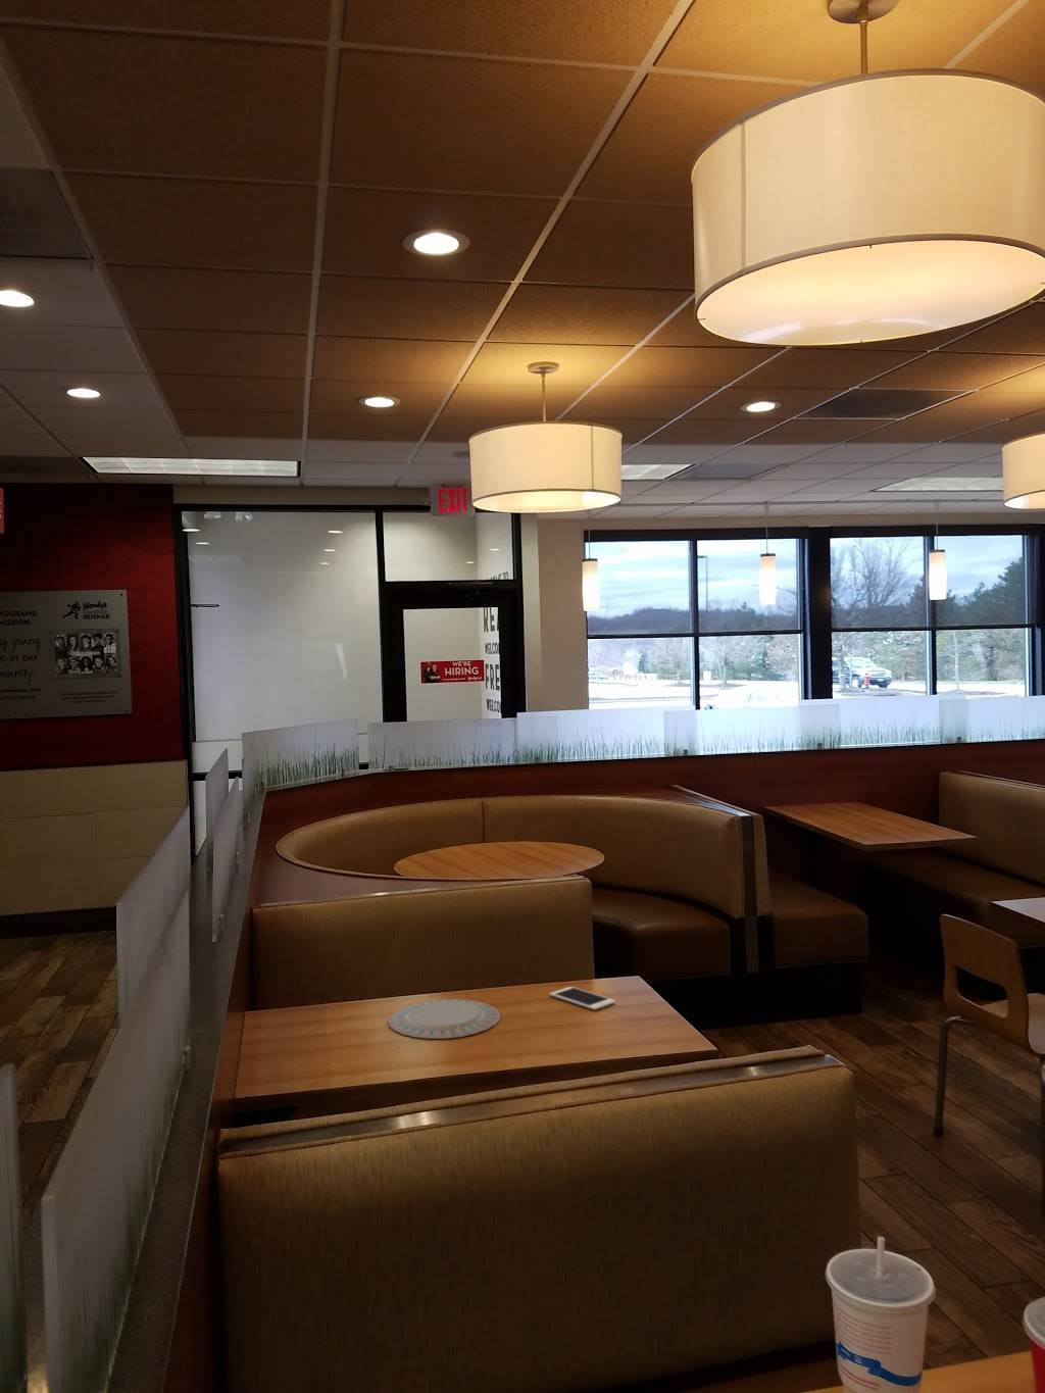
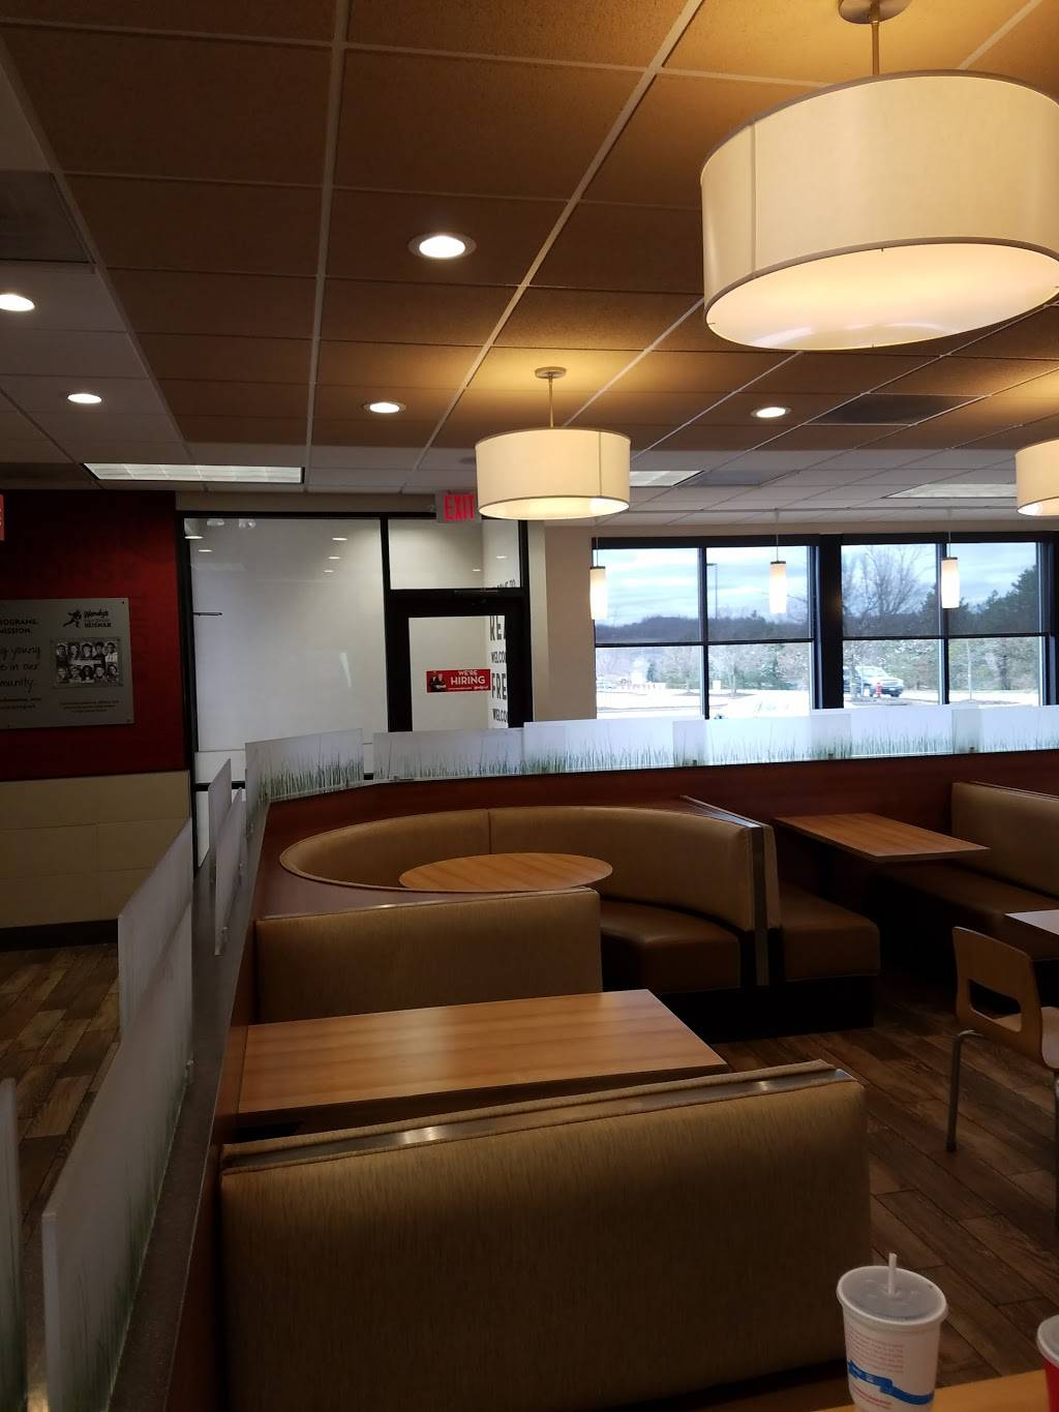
- cell phone [549,986,617,1011]
- chinaware [386,998,501,1040]
